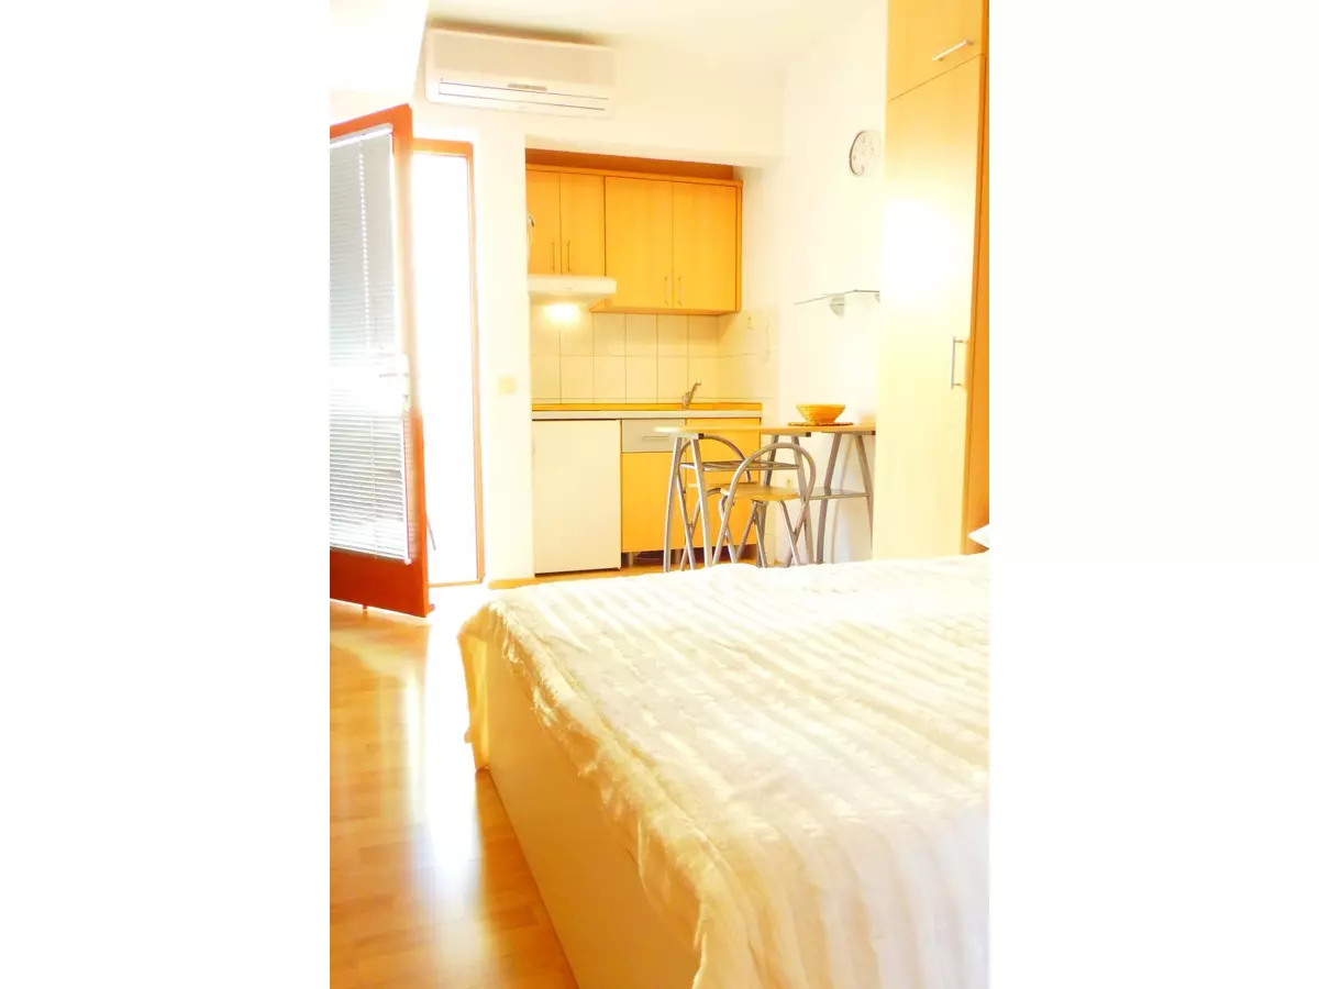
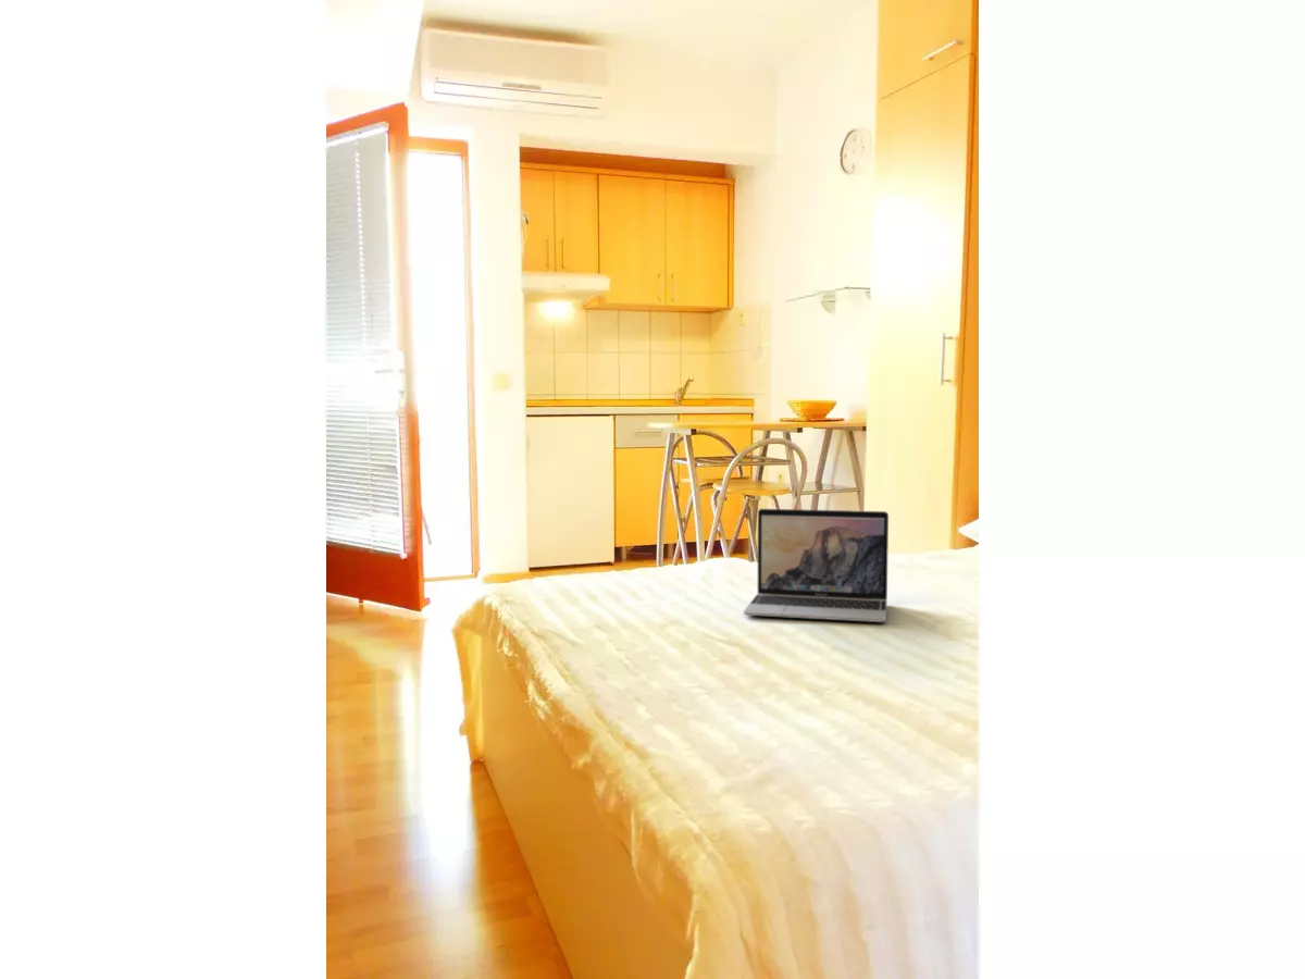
+ laptop [743,508,890,623]
